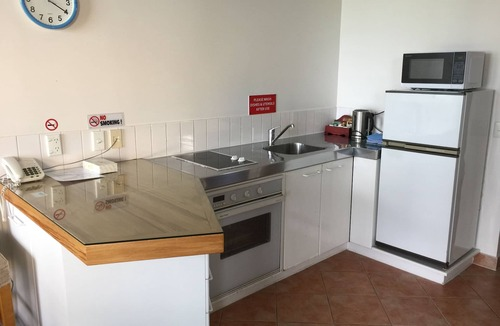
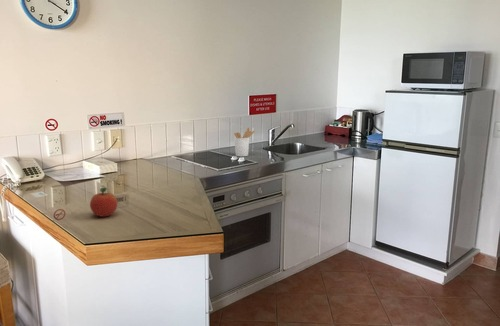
+ utensil holder [233,127,256,157]
+ fruit [89,186,118,218]
